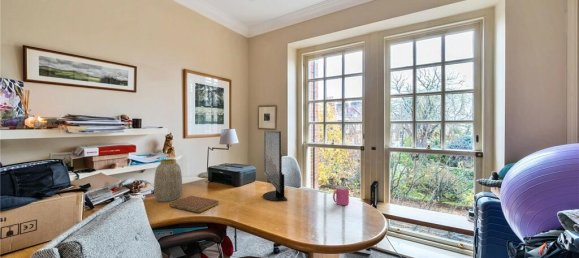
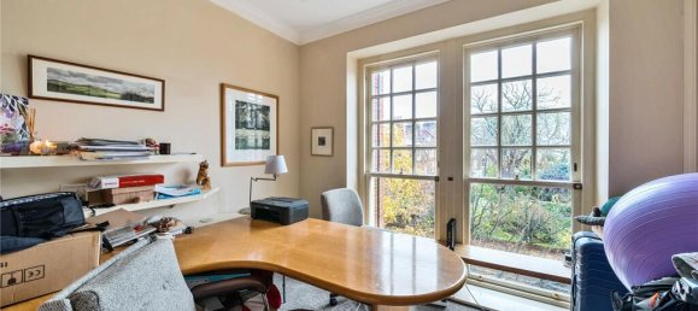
- notebook [168,195,219,214]
- vase [153,158,183,203]
- mug [332,185,350,206]
- monitor [262,129,288,202]
